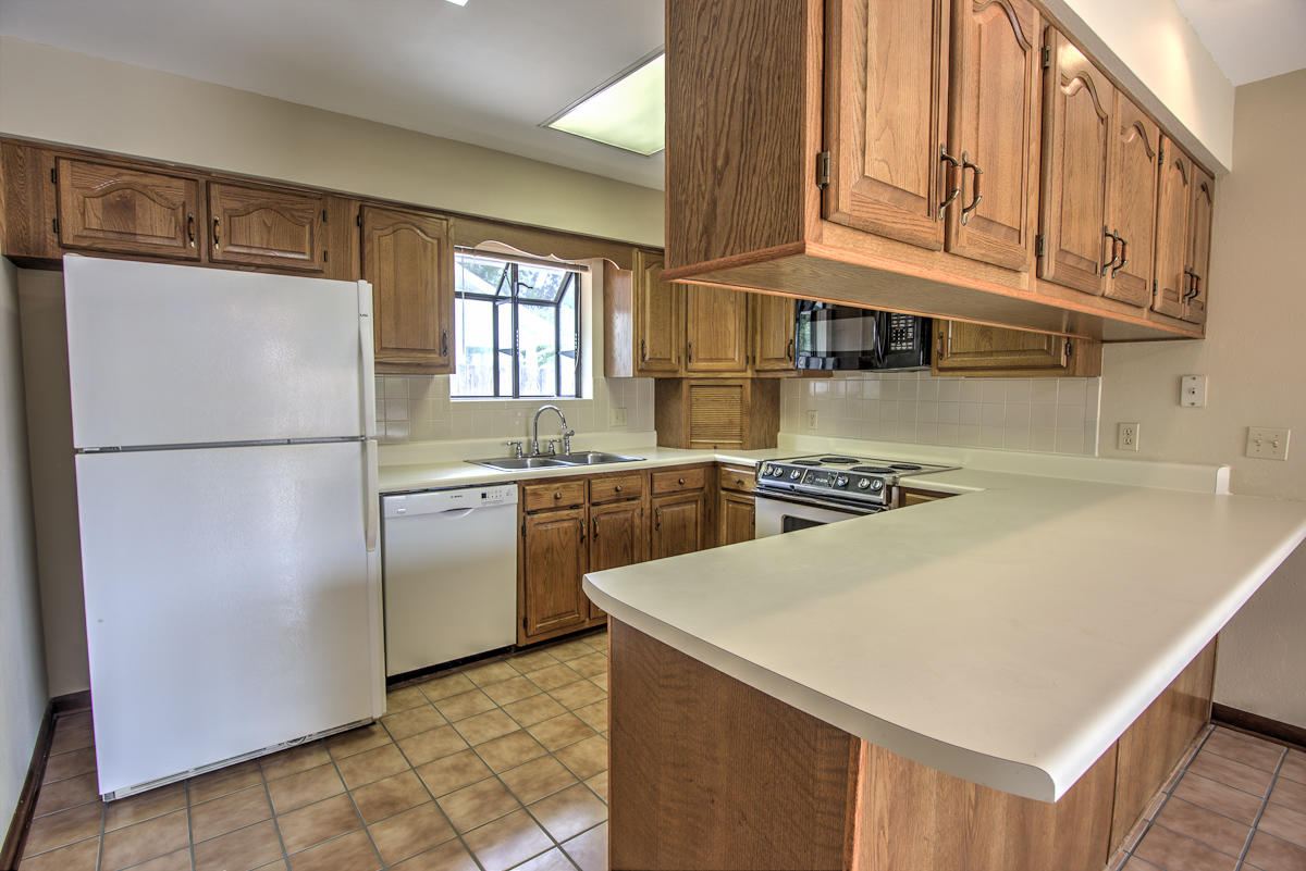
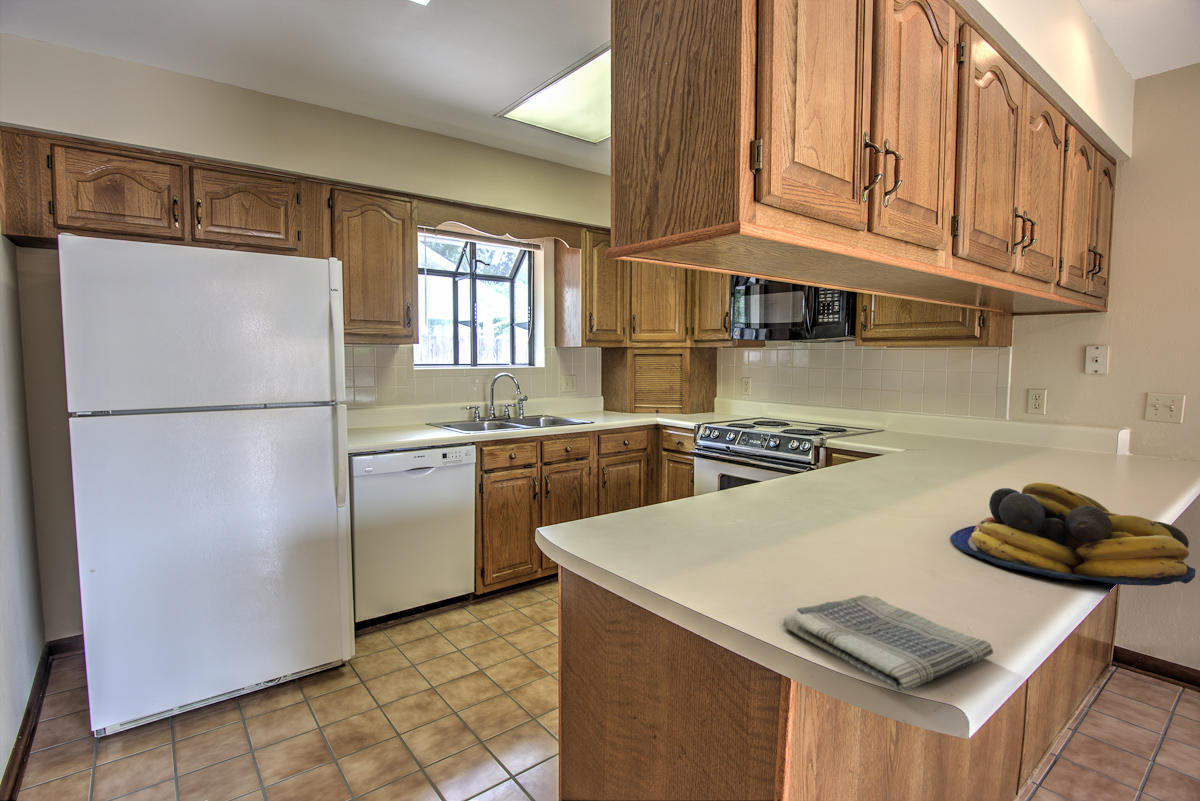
+ fruit bowl [950,481,1196,587]
+ dish towel [782,594,994,692]
